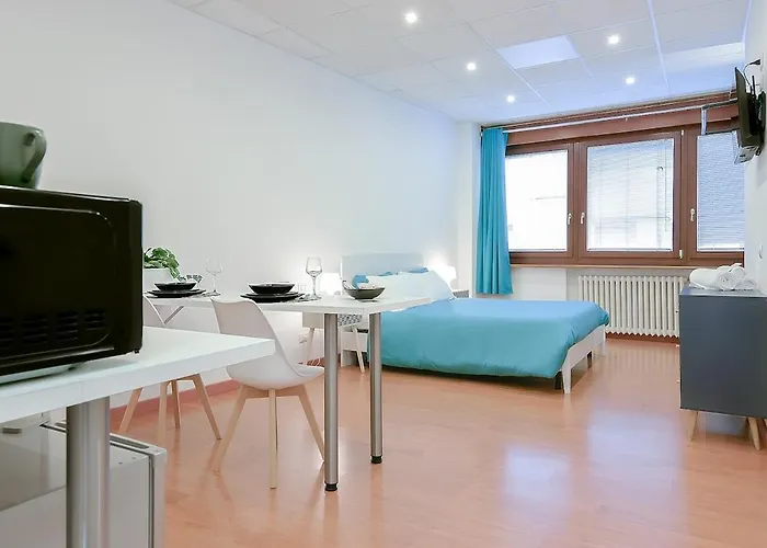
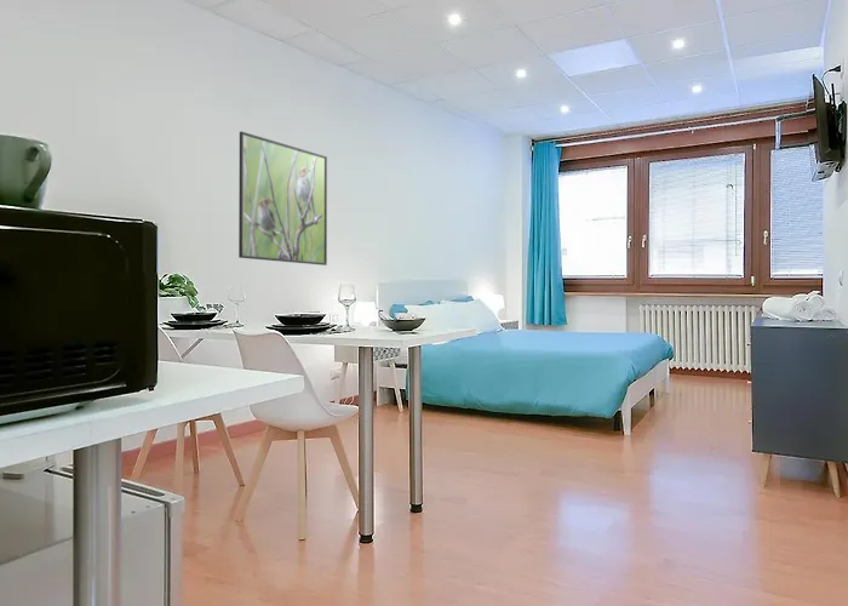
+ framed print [237,130,328,267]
